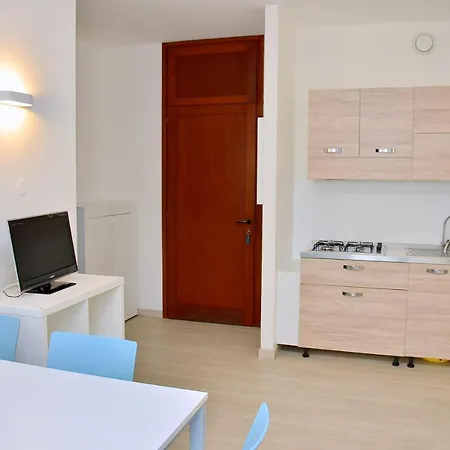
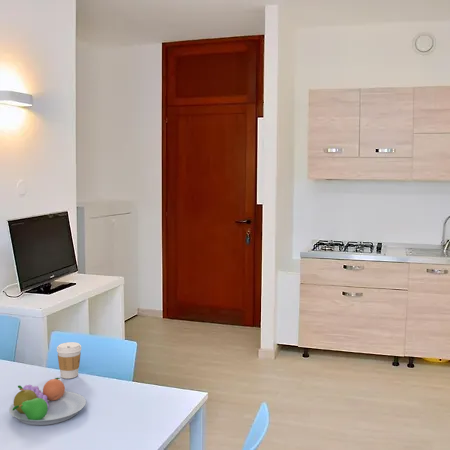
+ fruit bowl [8,377,87,426]
+ coffee cup [56,341,82,380]
